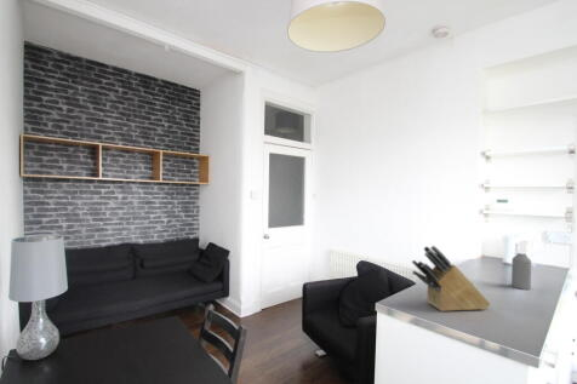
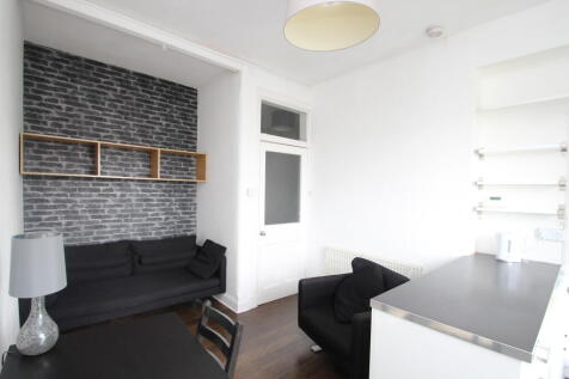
- spray bottle [510,239,532,291]
- knife block [411,245,492,313]
